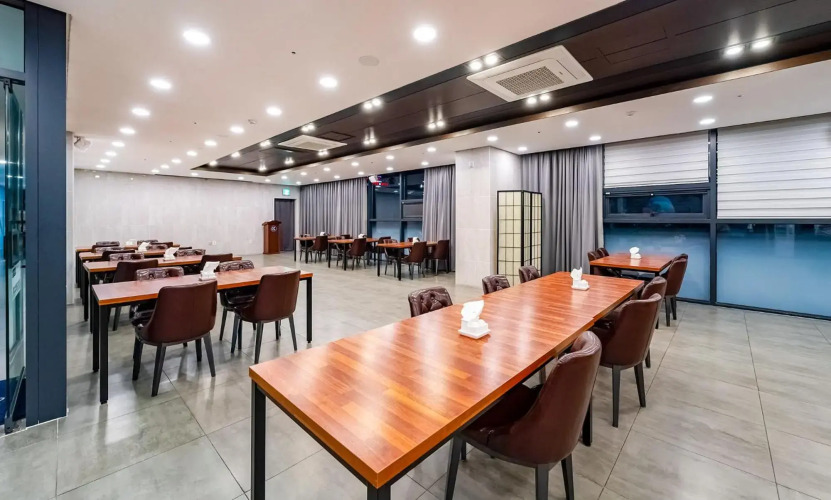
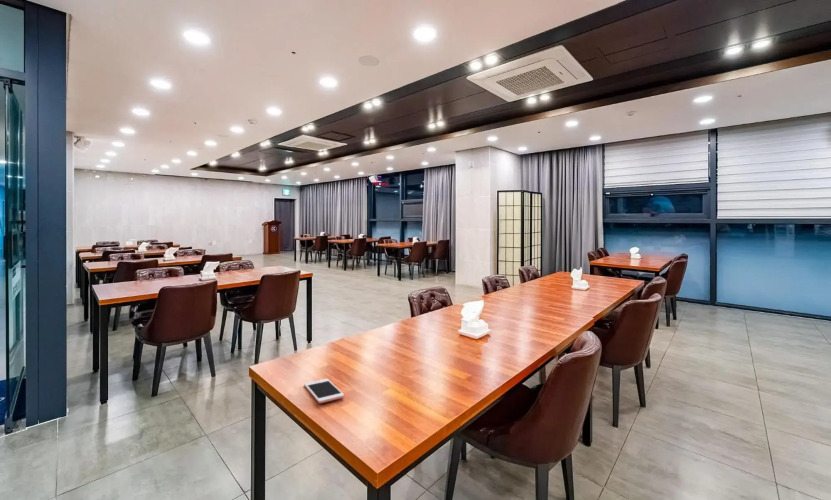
+ cell phone [303,378,345,404]
